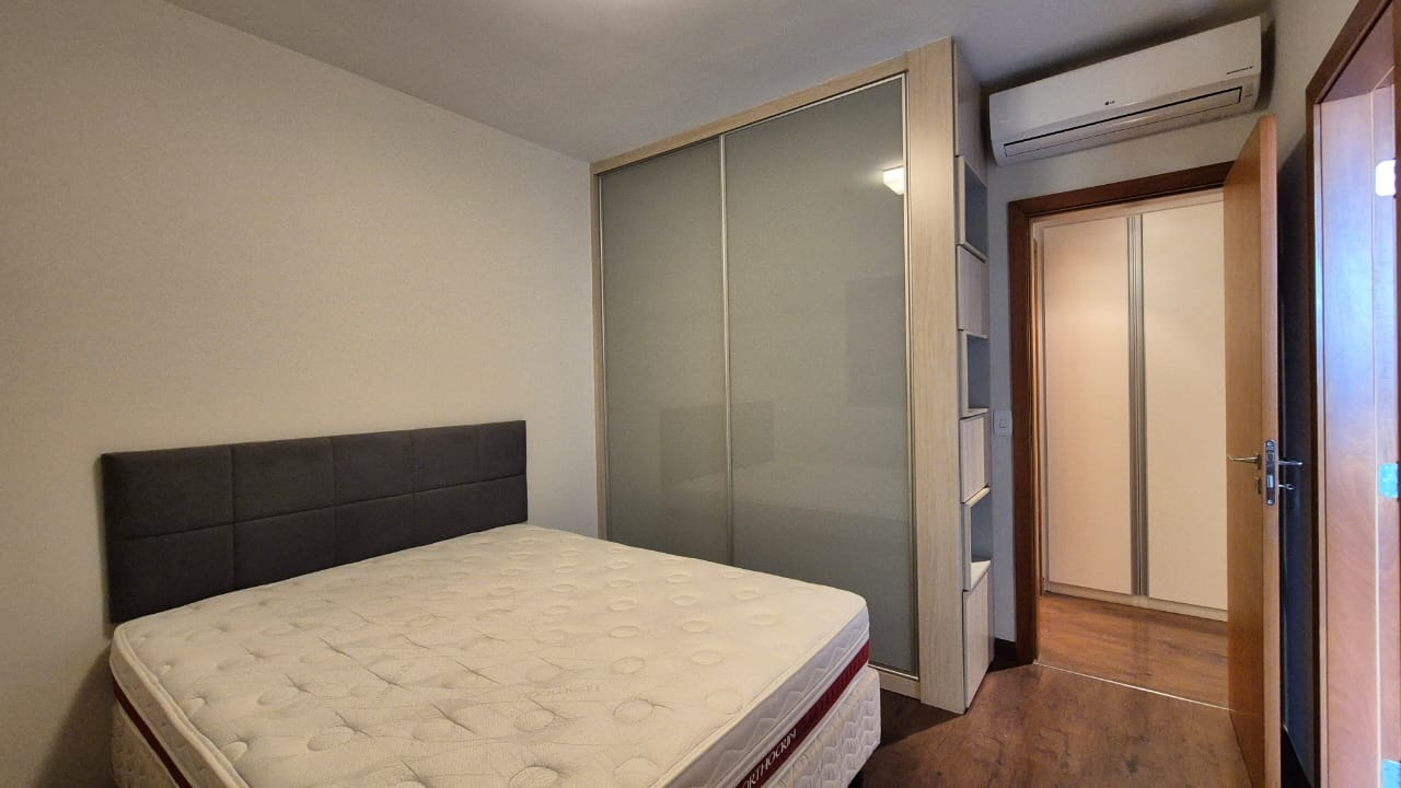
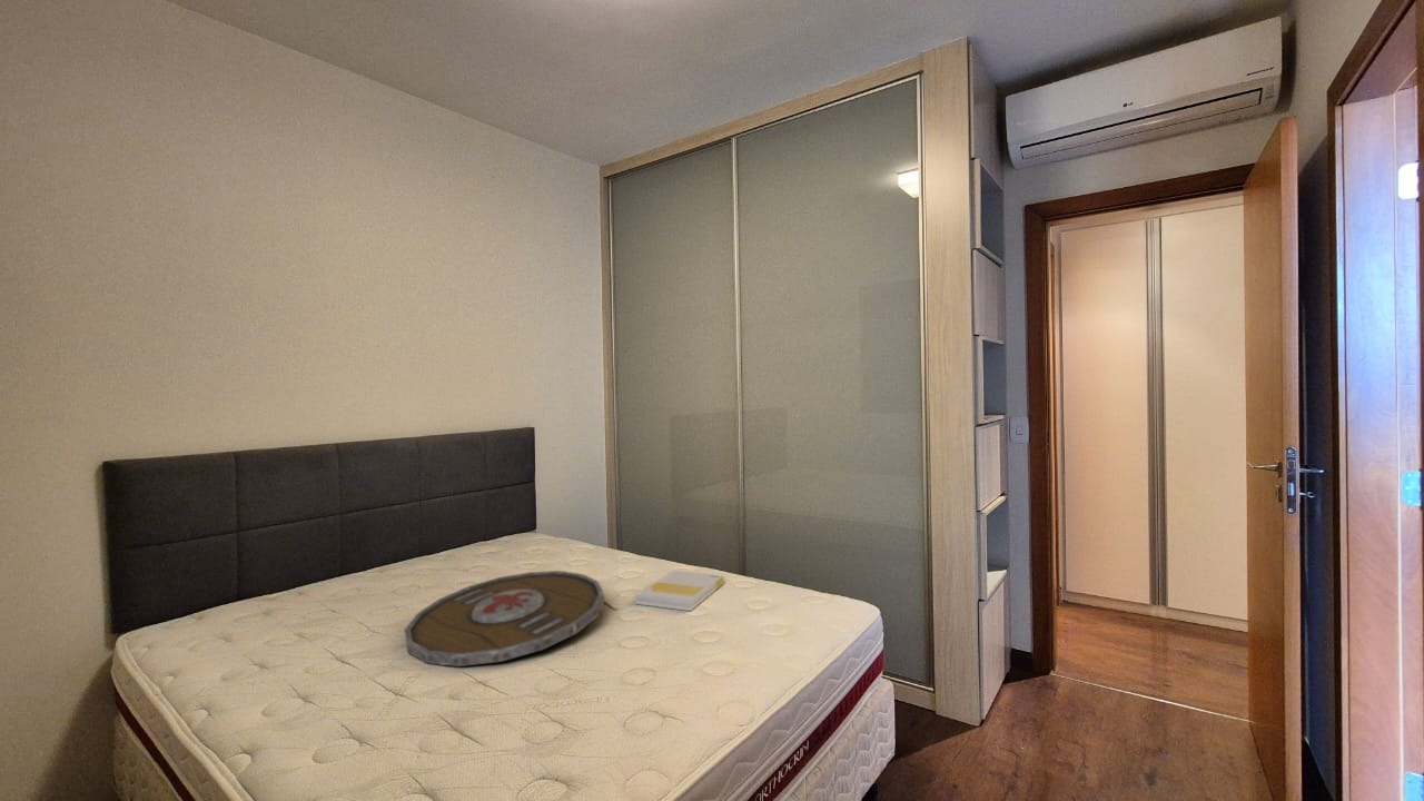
+ serving tray [404,570,606,668]
+ book [634,570,725,612]
